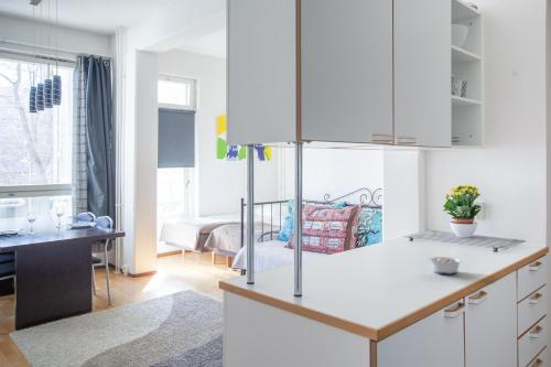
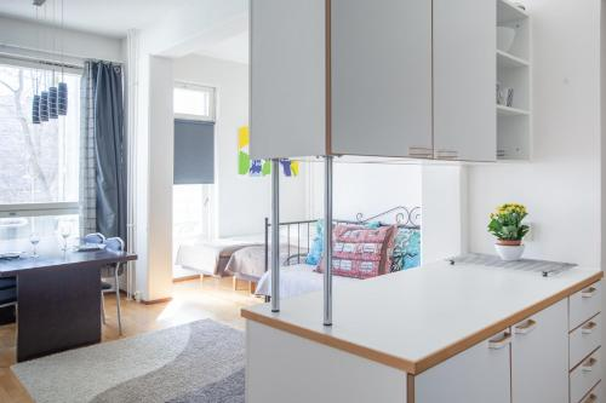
- legume [428,256,463,276]
